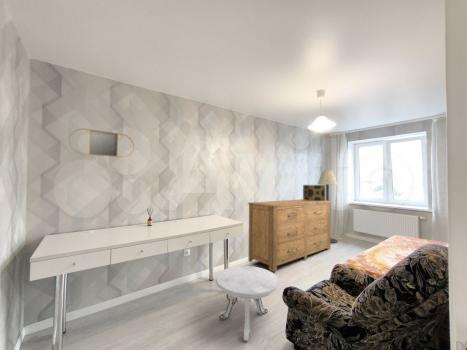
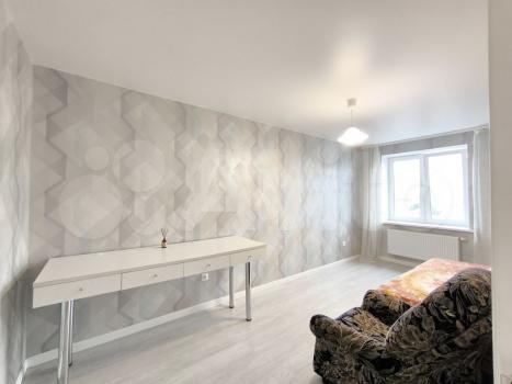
- home mirror [68,128,135,158]
- decorative cube [302,184,326,201]
- dresser [247,198,332,272]
- side table [215,265,280,342]
- floor lamp [317,169,339,244]
